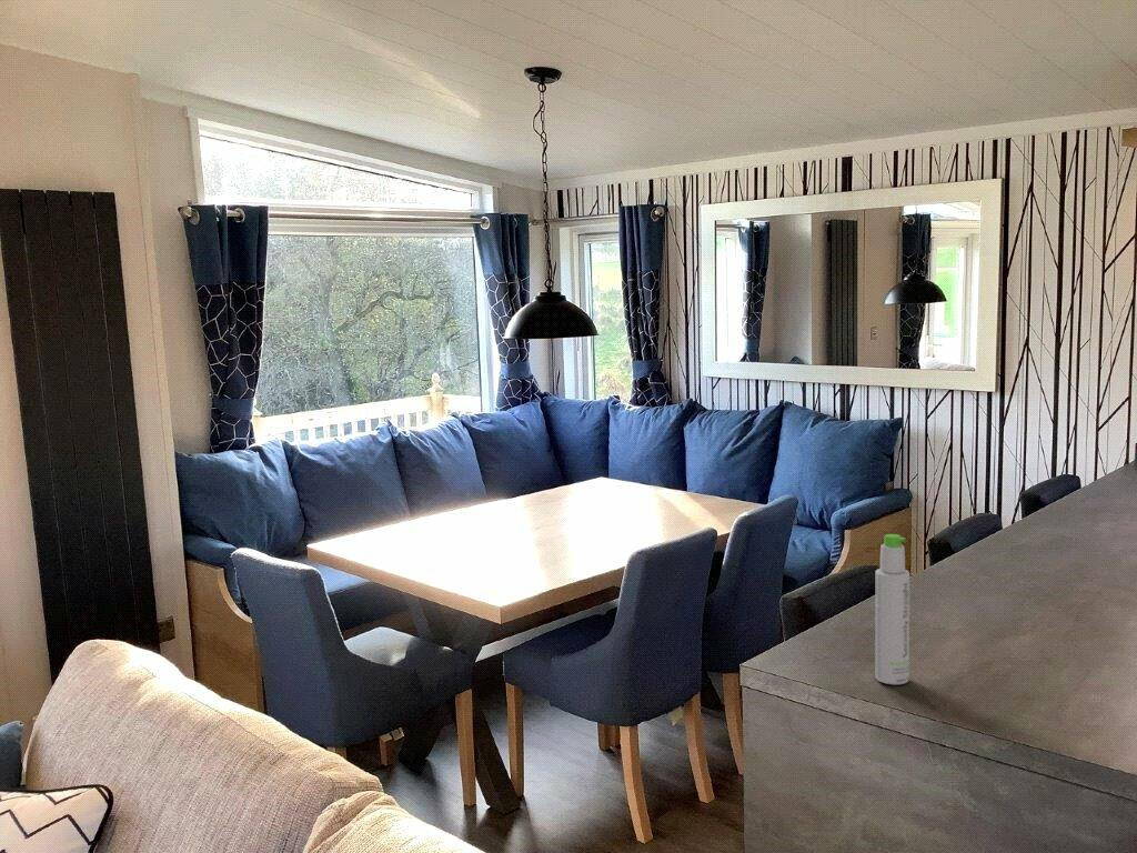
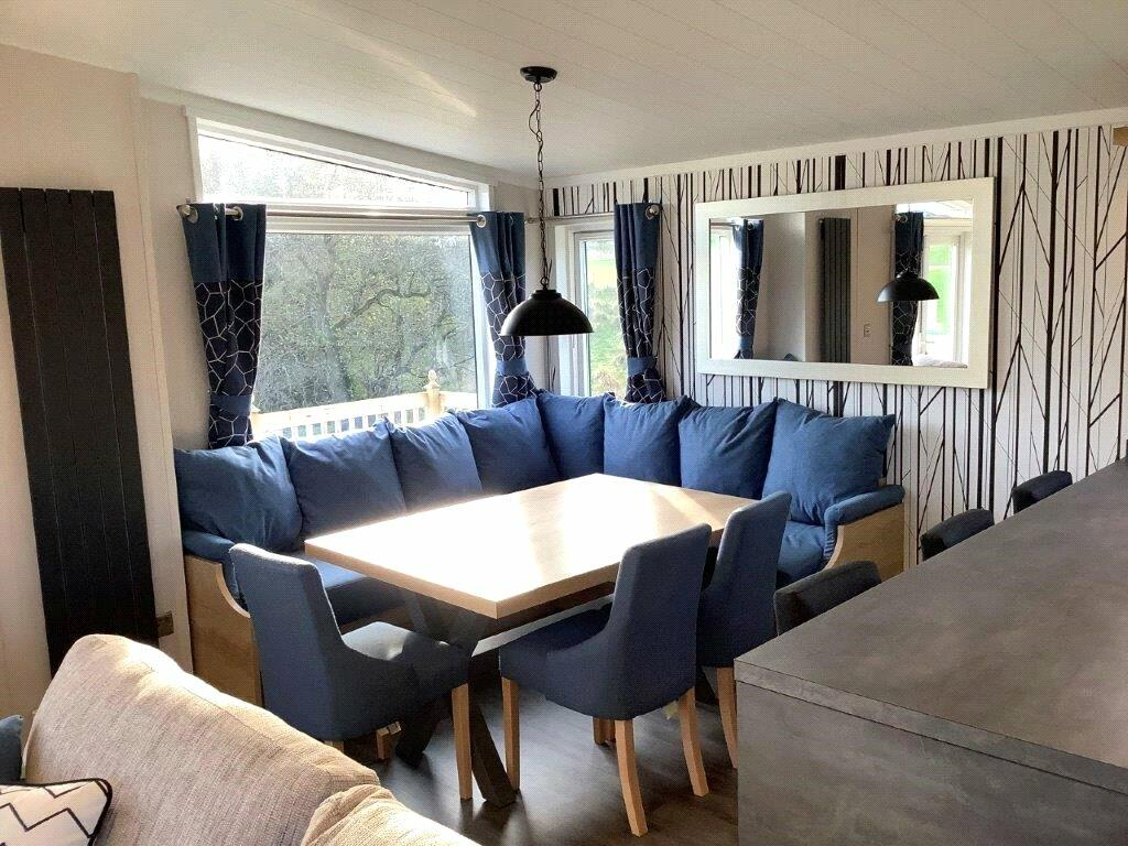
- bottle [874,533,910,685]
